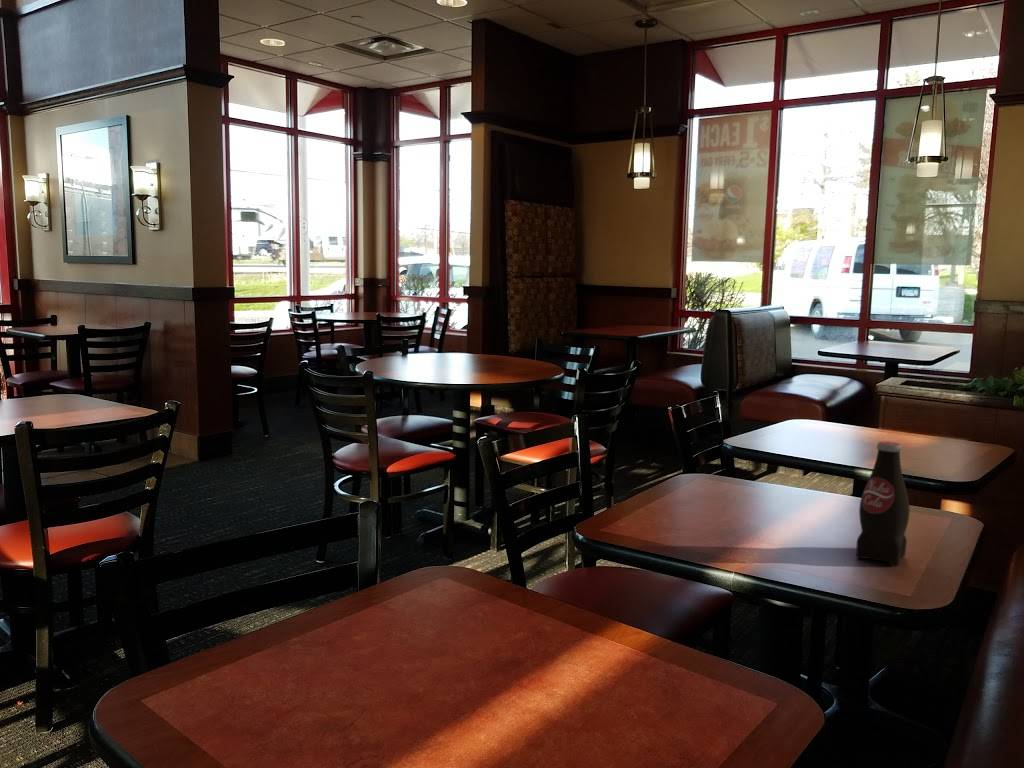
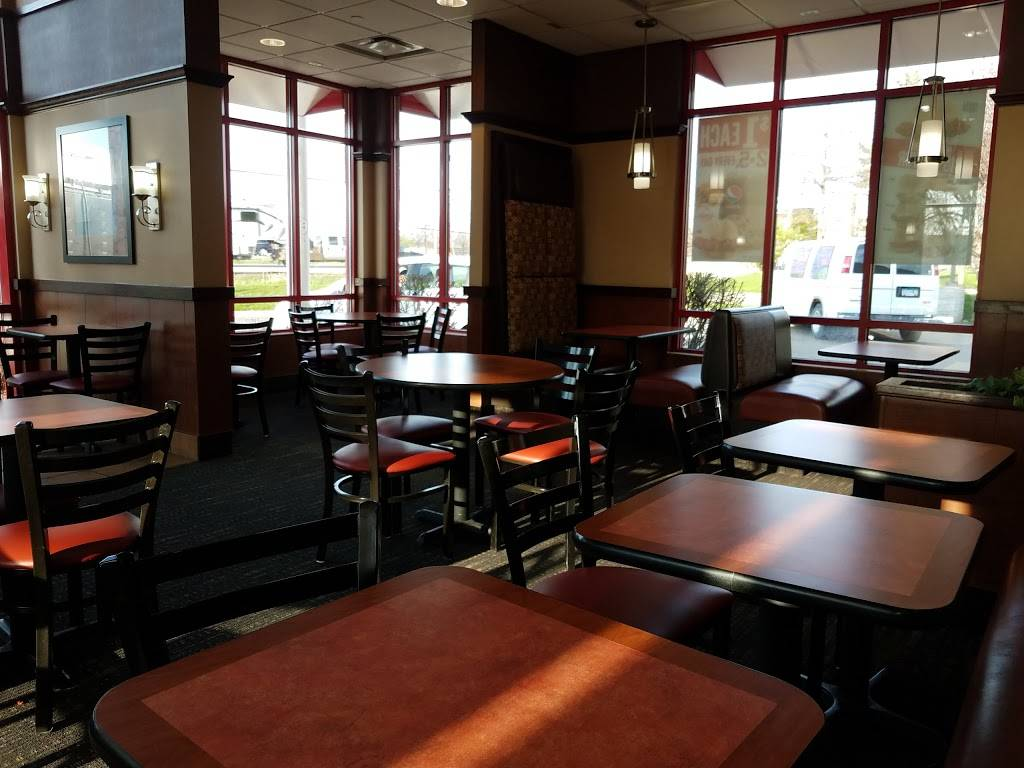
- soda bottle [855,441,911,566]
